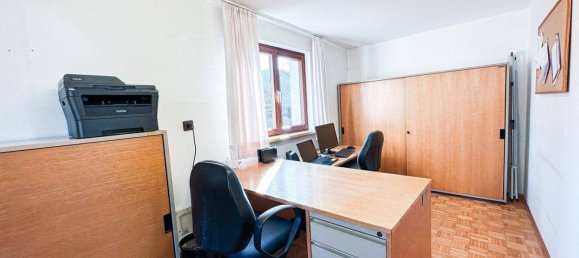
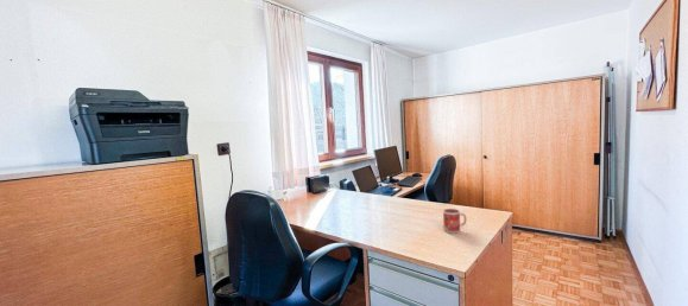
+ mug [442,208,467,234]
